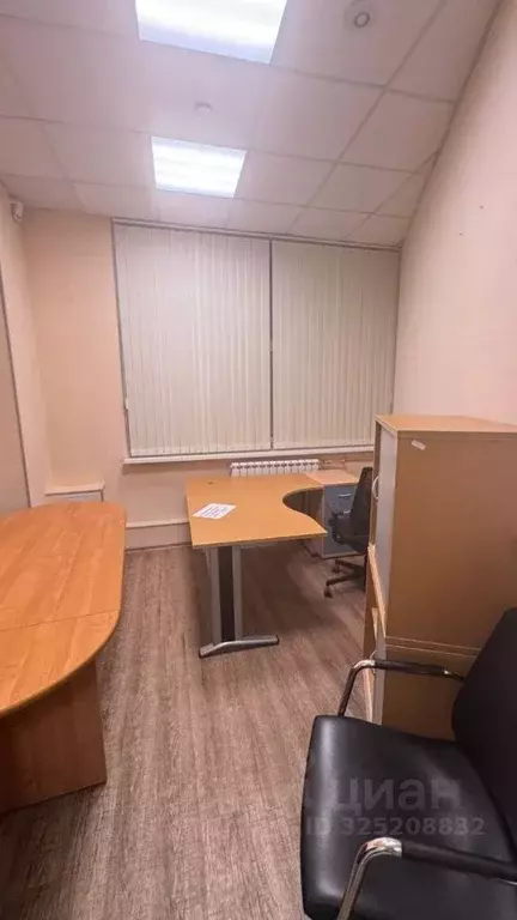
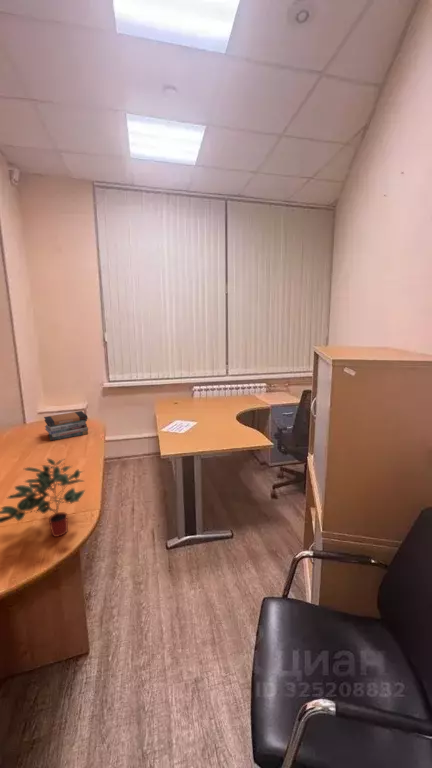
+ book stack [43,410,89,442]
+ potted plant [0,458,86,538]
